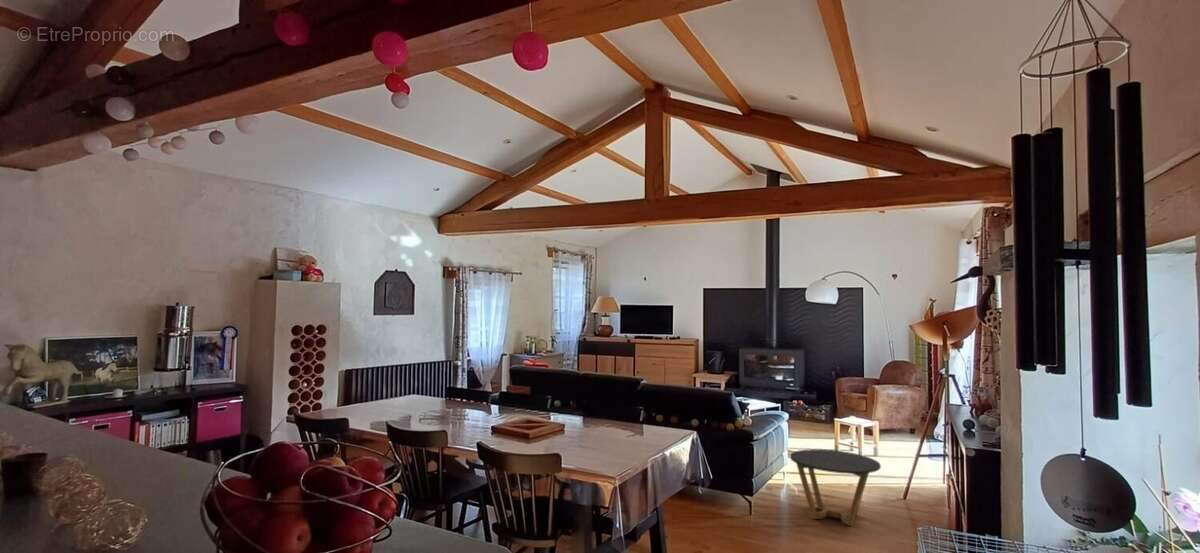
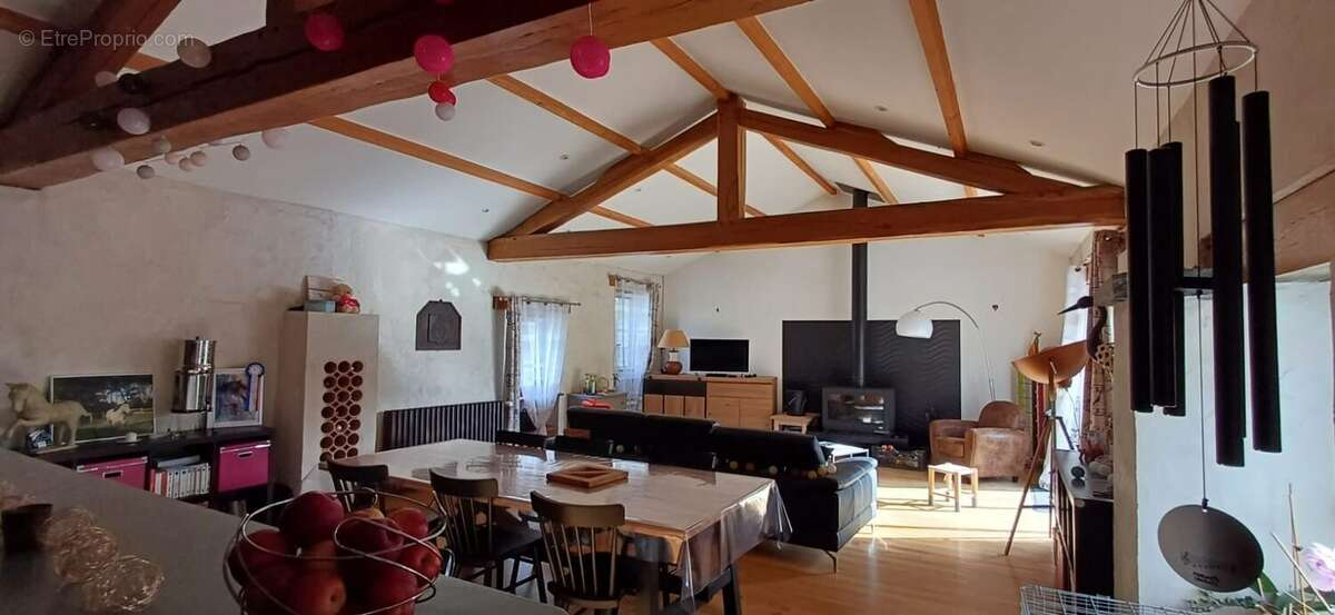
- side table [789,448,882,527]
